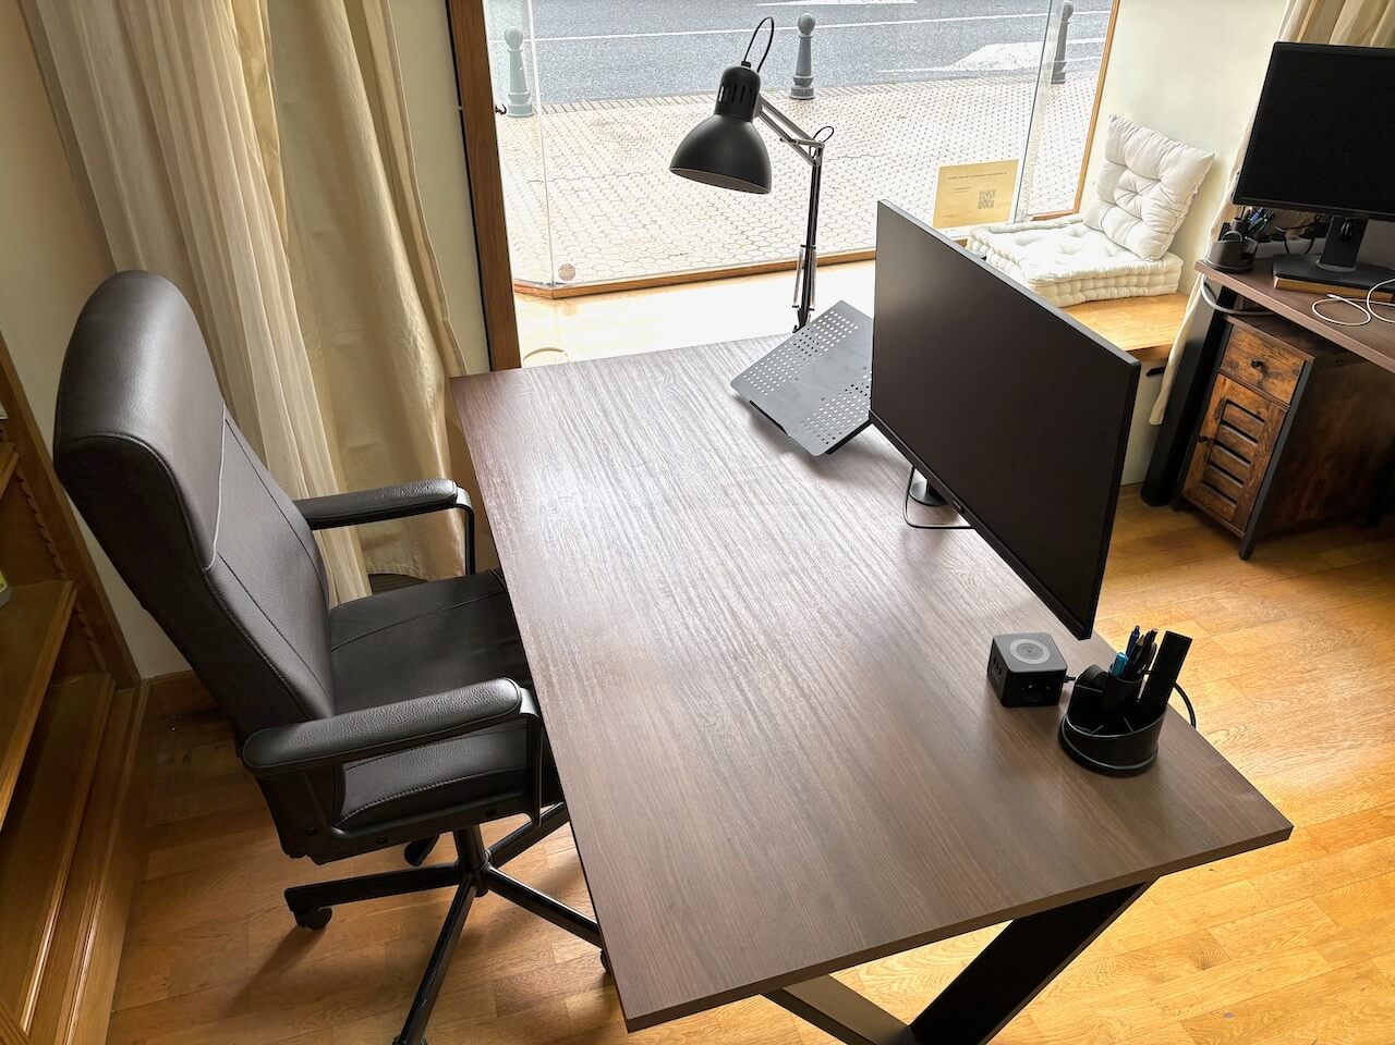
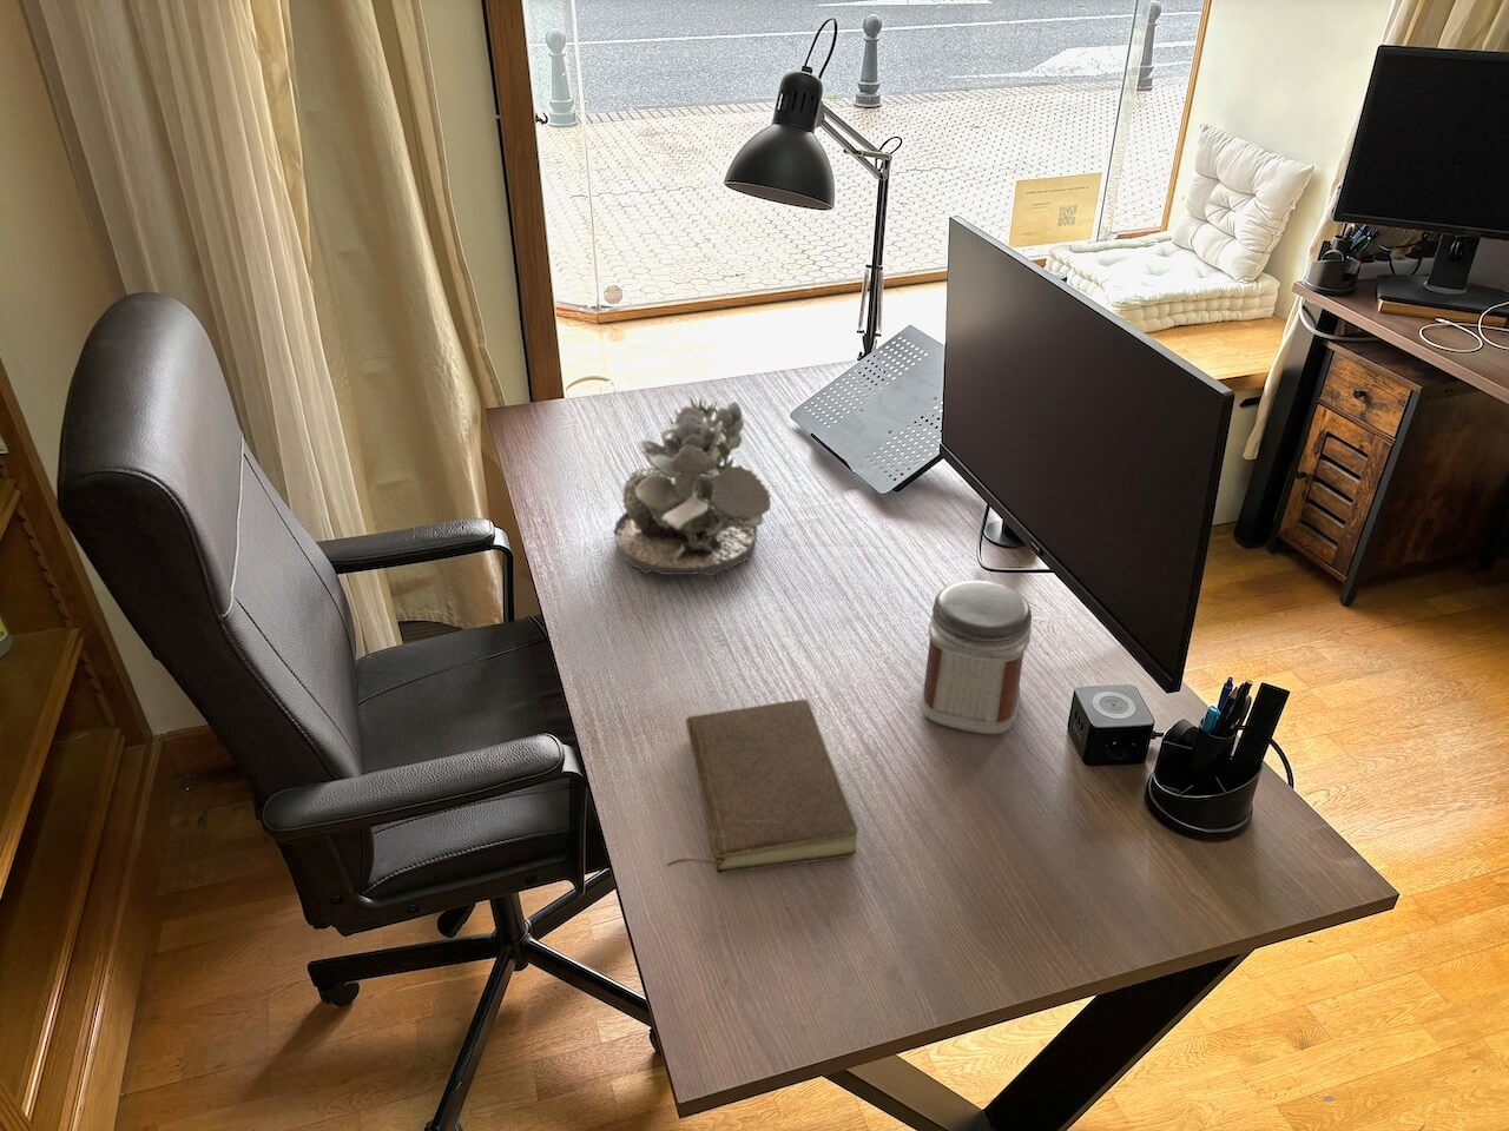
+ succulent plant [612,396,772,577]
+ book [667,697,859,876]
+ jar [920,579,1033,735]
